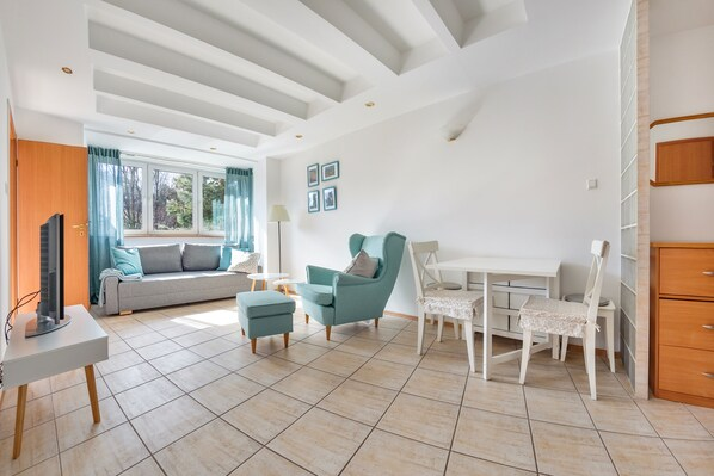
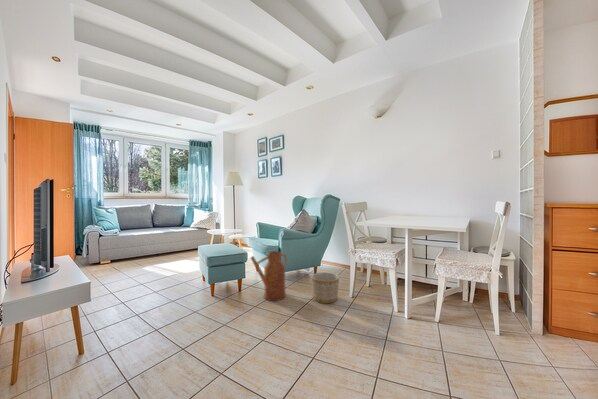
+ watering can [250,250,288,302]
+ planter [311,271,340,304]
